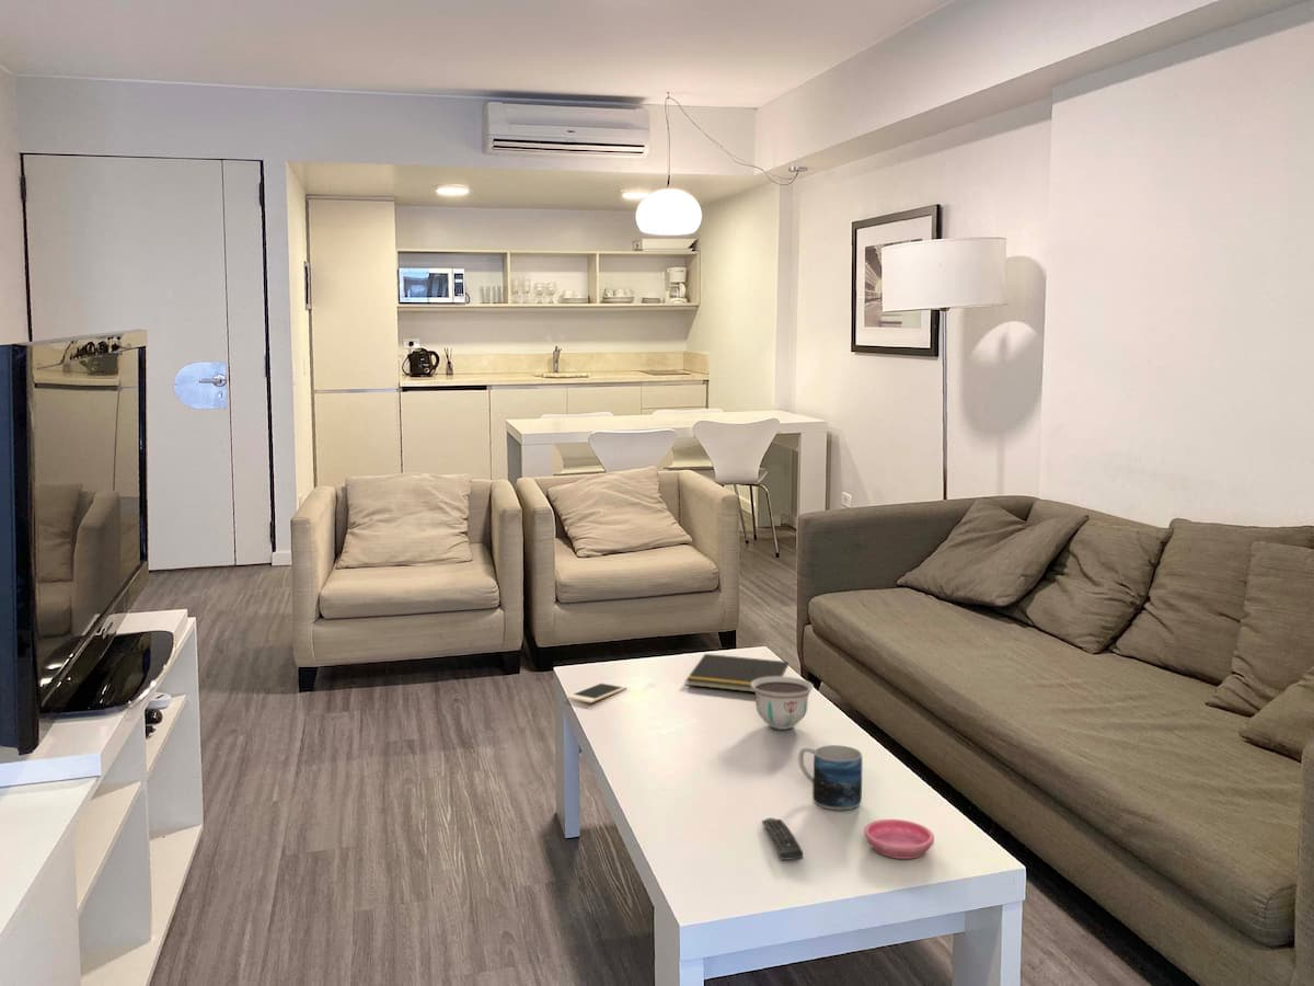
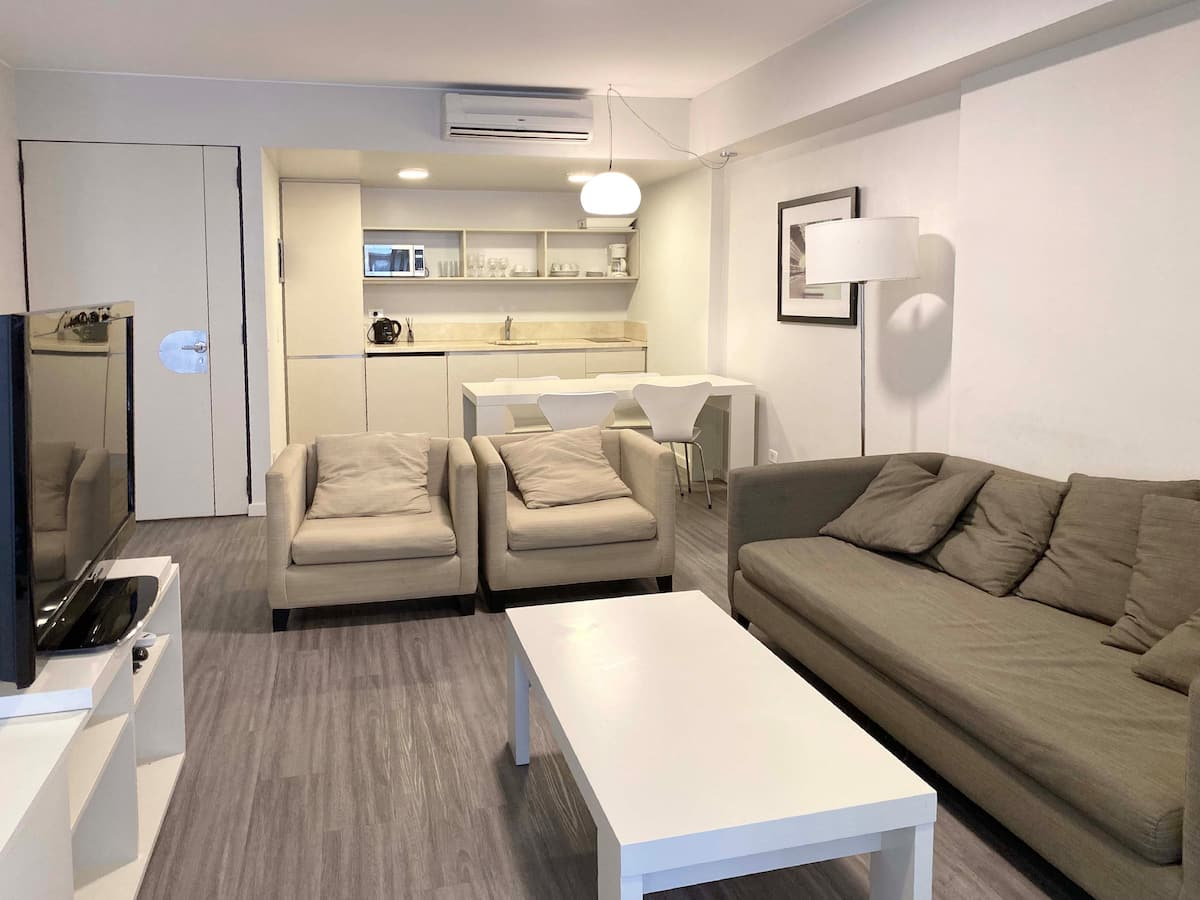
- remote control [761,817,804,861]
- cell phone [566,681,627,704]
- bowl [751,676,815,731]
- notepad [685,653,789,693]
- mug [797,744,863,811]
- saucer [863,818,935,860]
